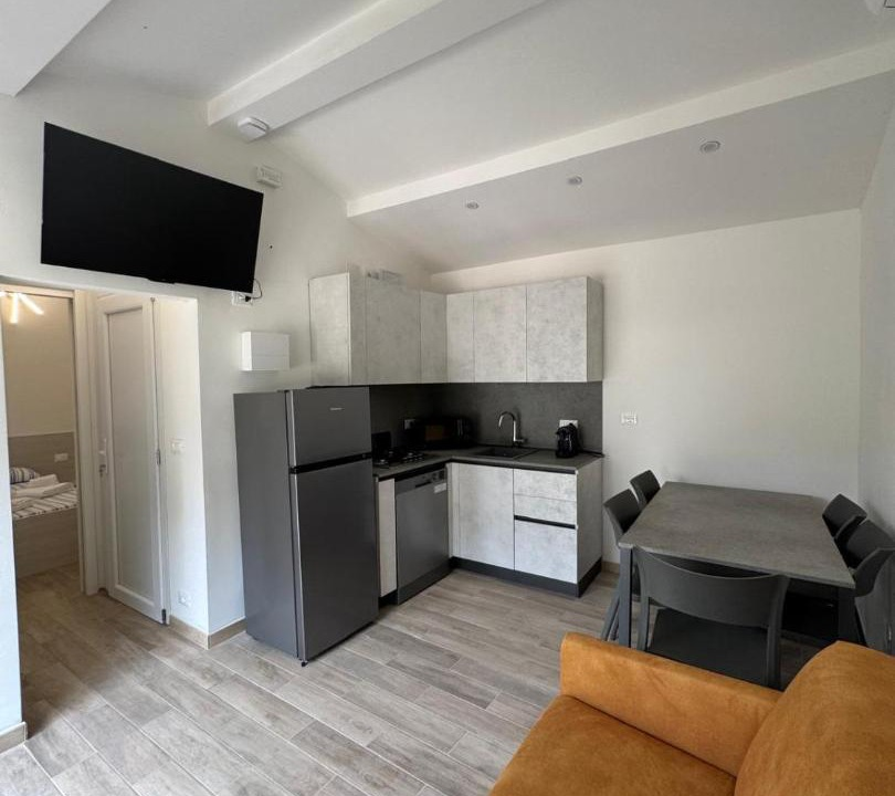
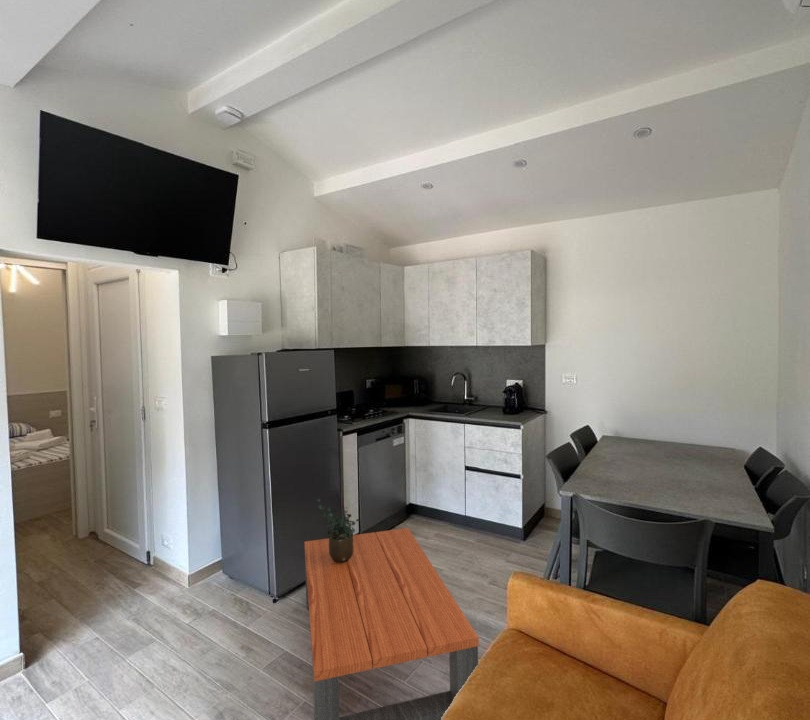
+ potted plant [316,498,361,563]
+ coffee table [304,527,480,720]
